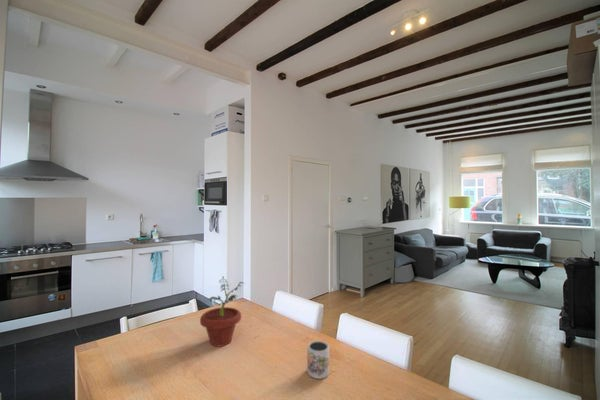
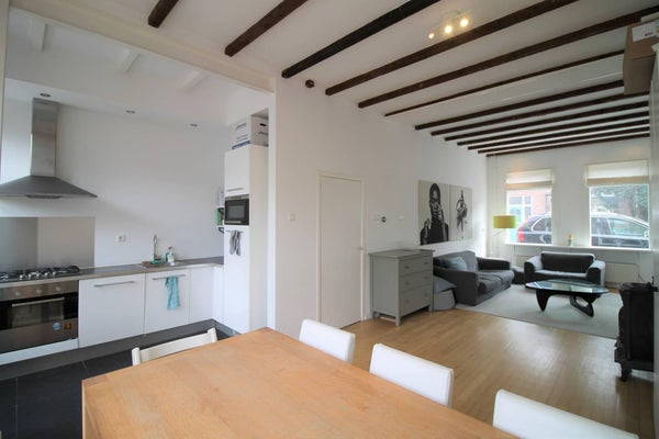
- potted plant [199,275,244,347]
- mug [306,340,330,380]
